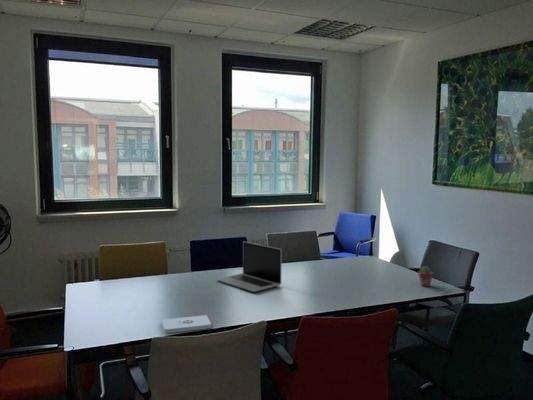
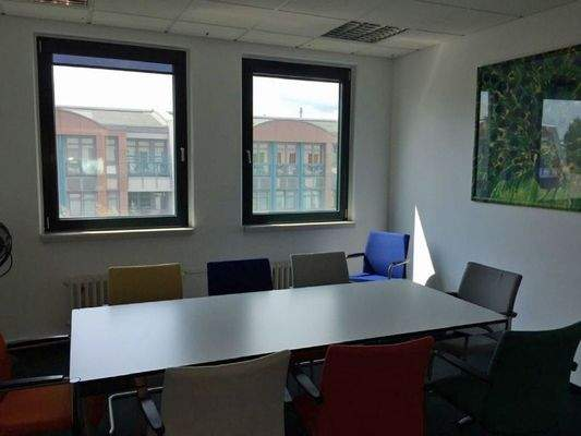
- potted succulent [417,265,435,288]
- notepad [161,314,212,334]
- laptop [216,241,283,293]
